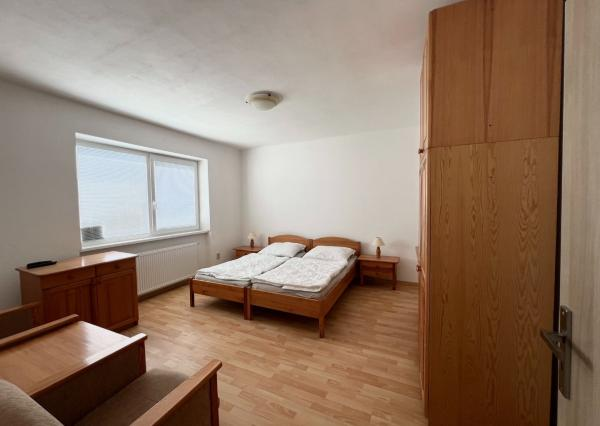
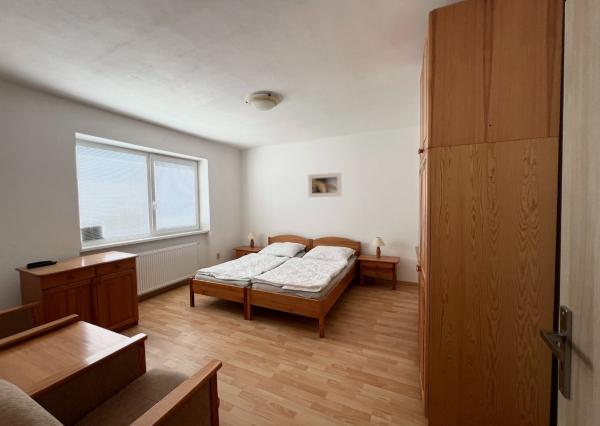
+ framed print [307,172,342,198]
